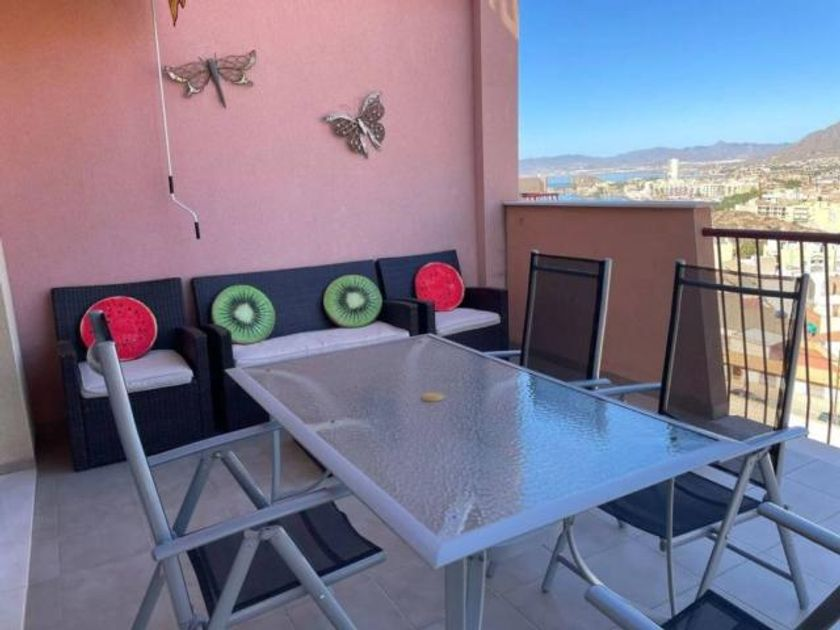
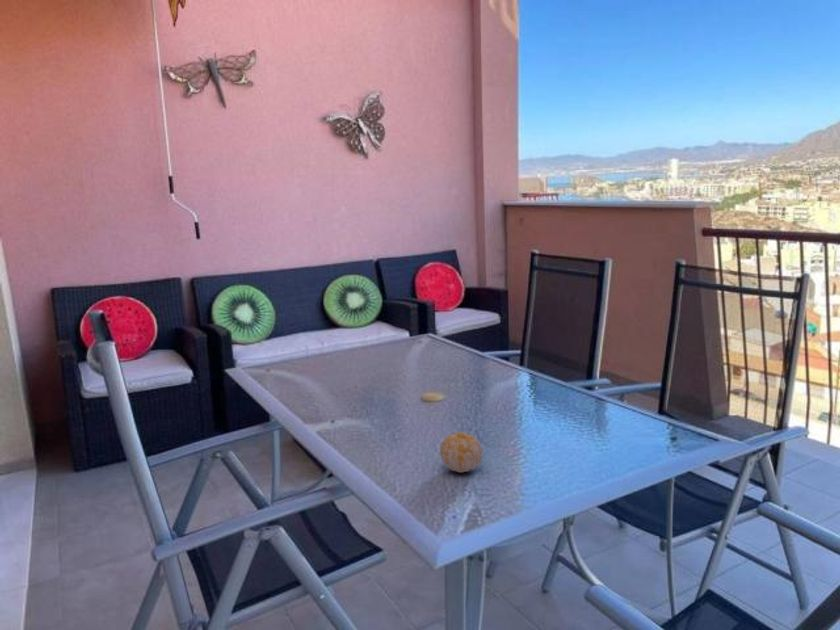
+ fruit [439,431,484,474]
